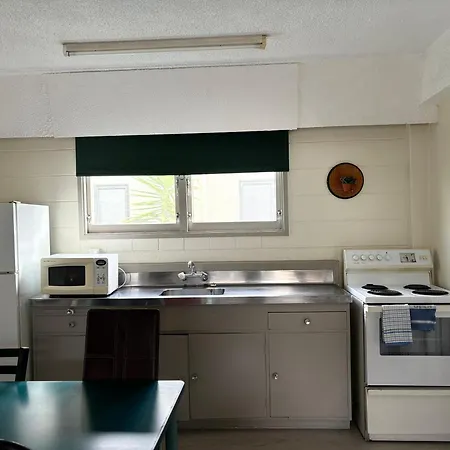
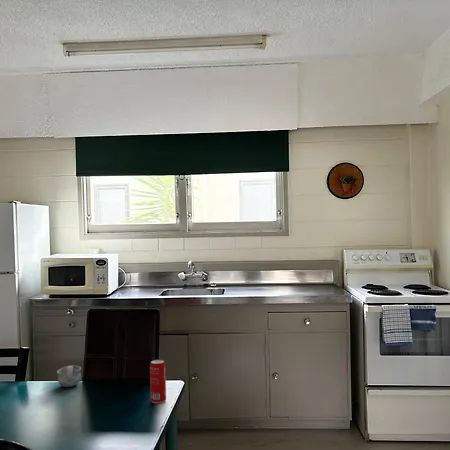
+ beverage can [149,359,167,404]
+ mug [56,364,82,388]
